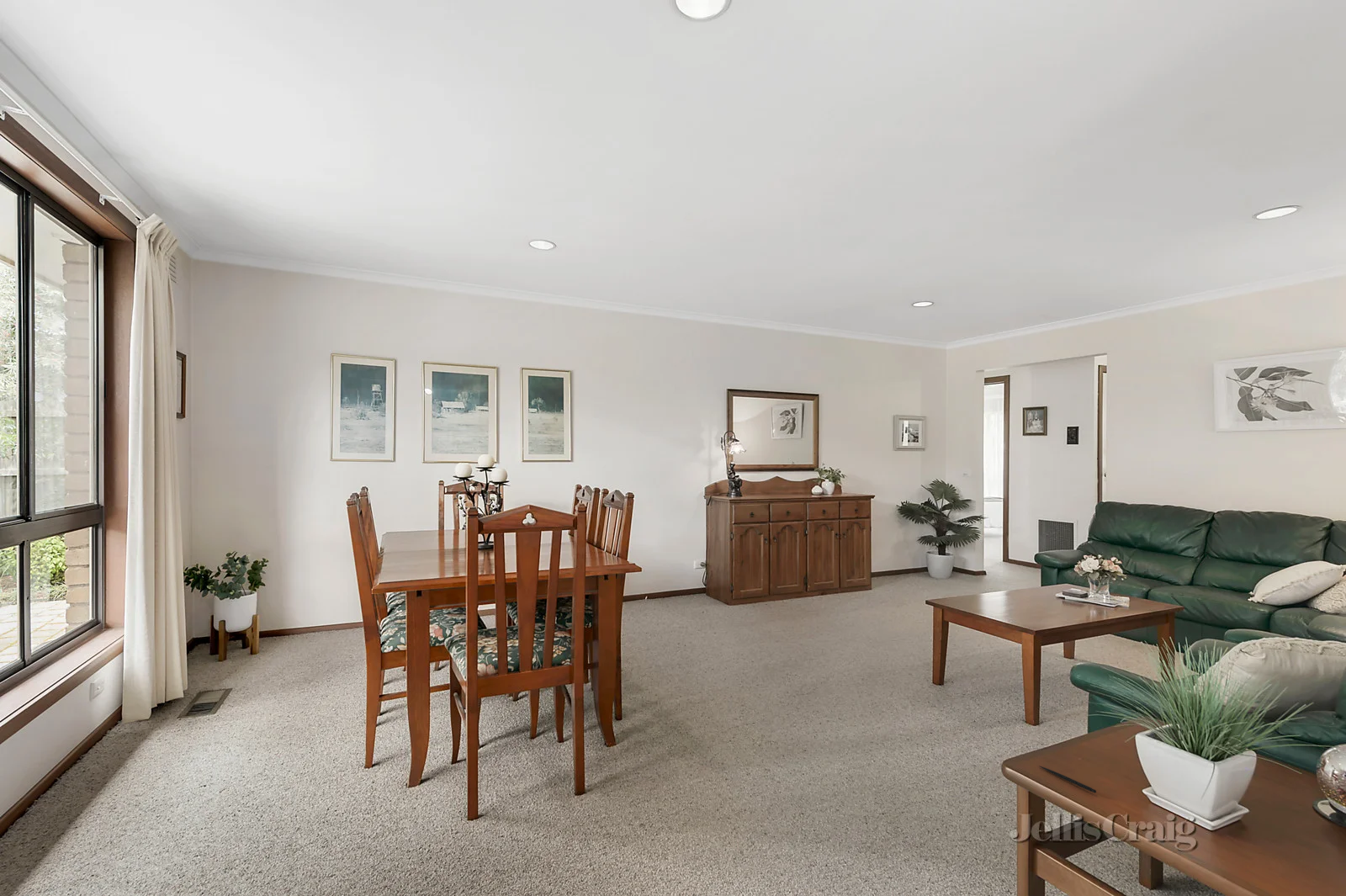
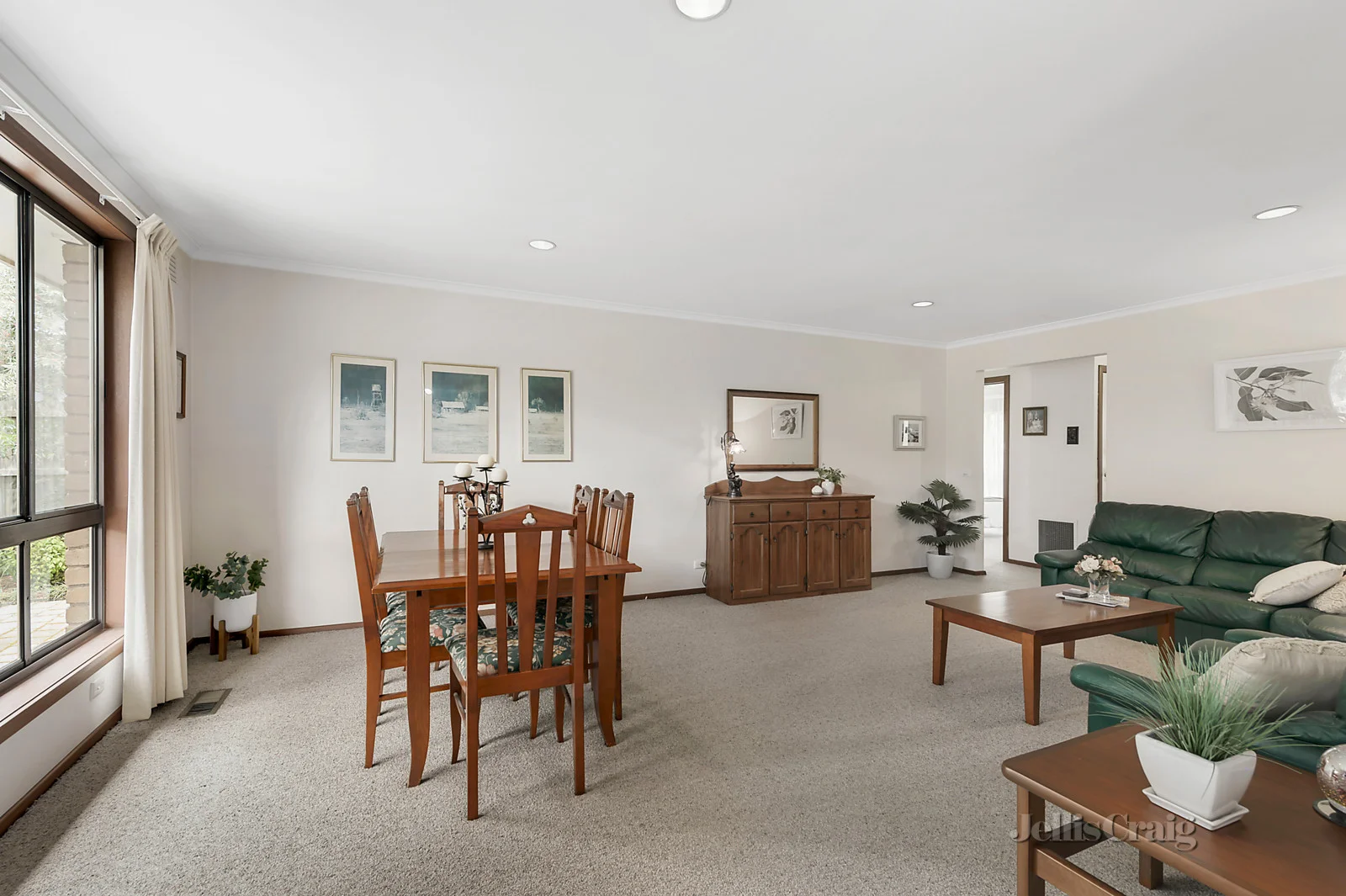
- pen [1038,765,1097,793]
